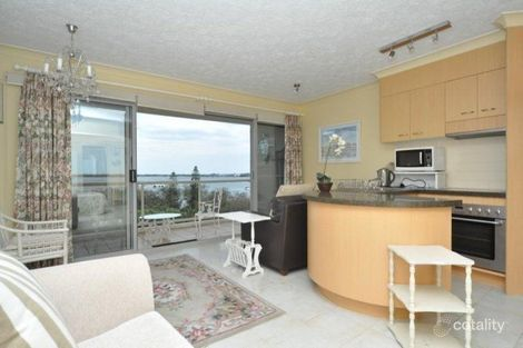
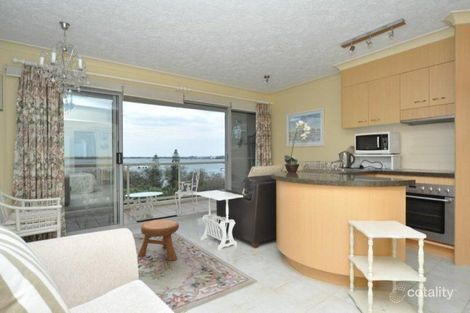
+ stool [137,219,180,262]
